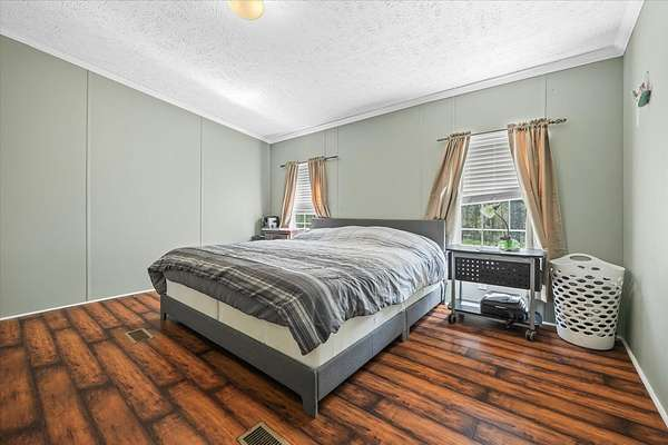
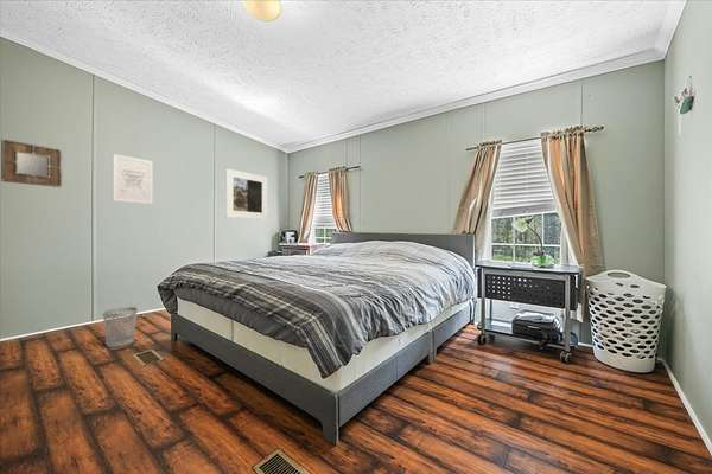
+ wall art [112,153,154,205]
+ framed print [224,167,268,220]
+ wastebasket [102,306,139,348]
+ home mirror [0,137,63,188]
